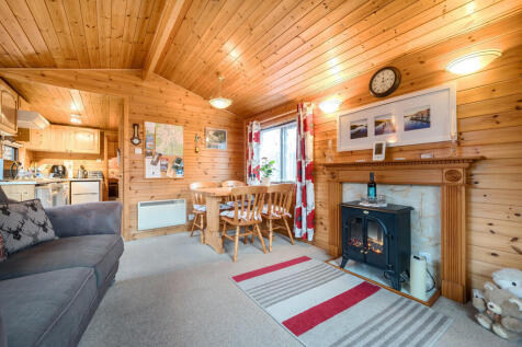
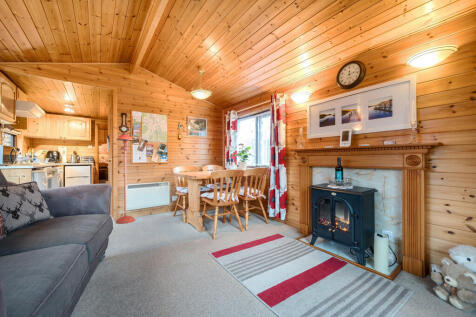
+ floor lamp [115,132,136,225]
